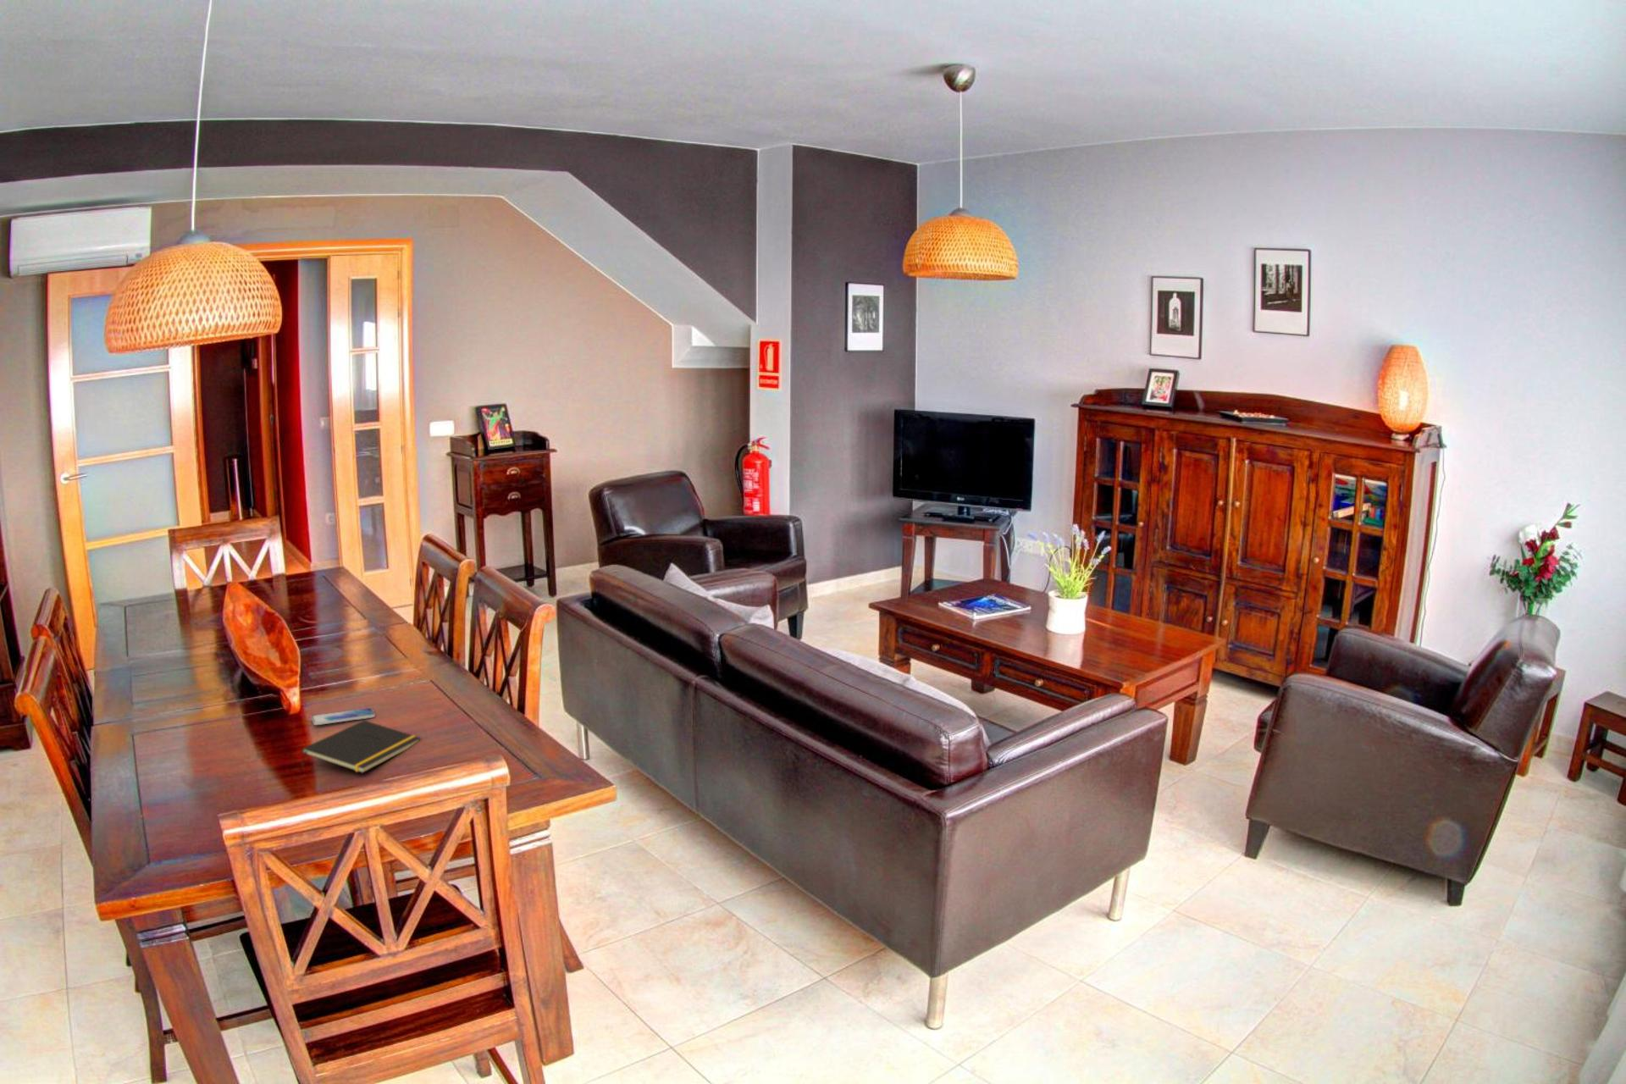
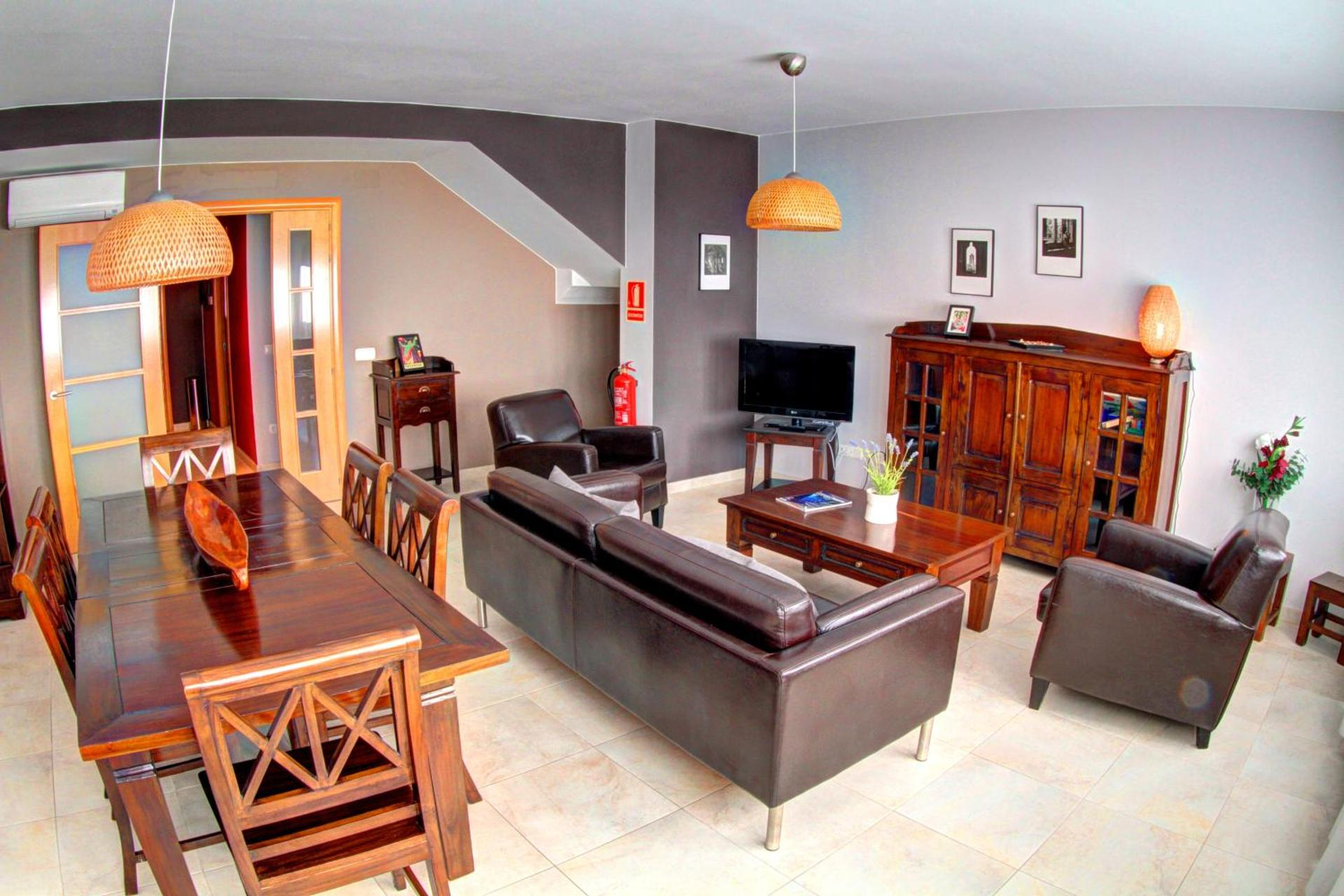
- smartphone [311,707,376,726]
- notepad [300,719,422,774]
